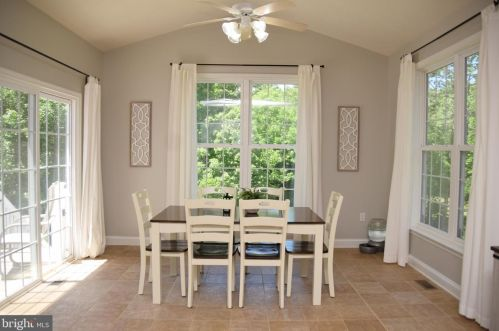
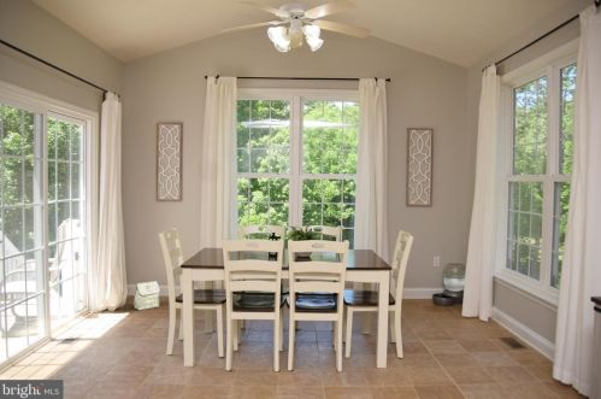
+ bag [134,281,160,311]
